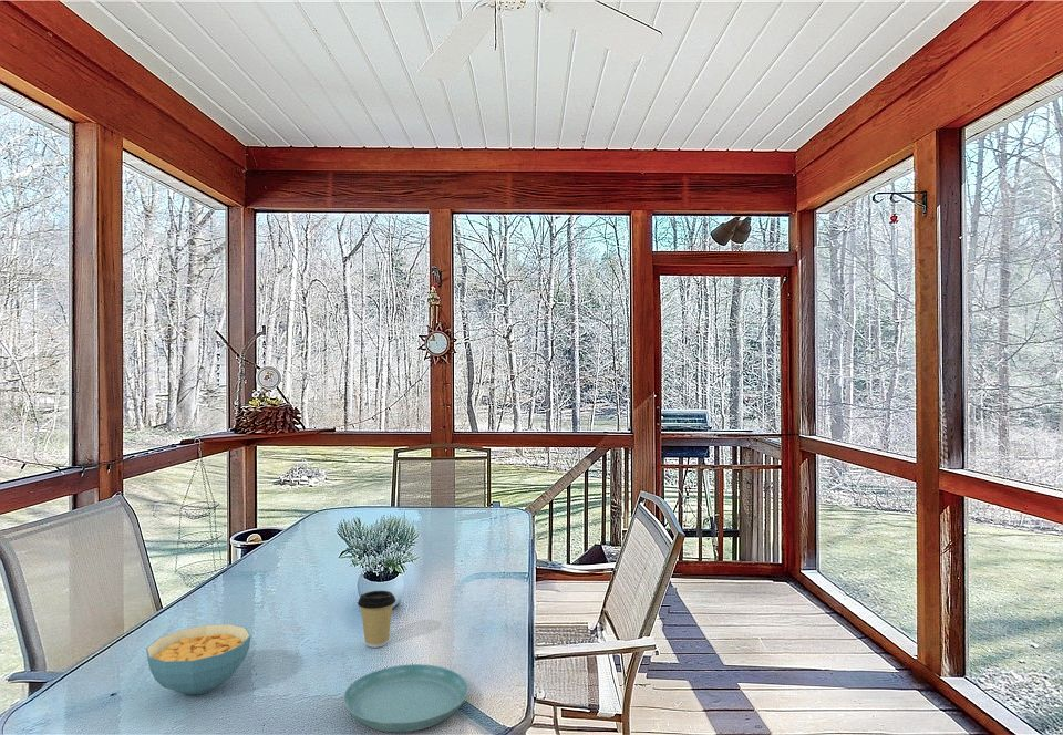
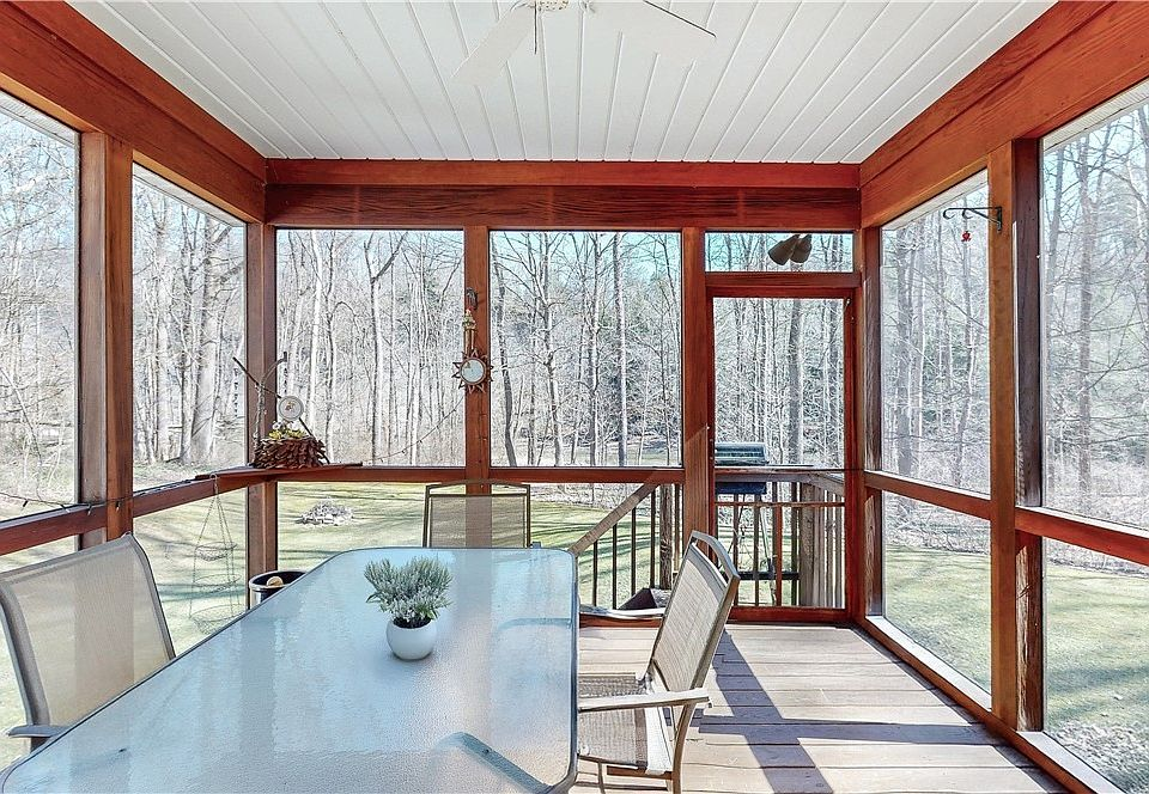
- cereal bowl [145,623,251,695]
- coffee cup [357,590,396,649]
- saucer [342,663,469,733]
